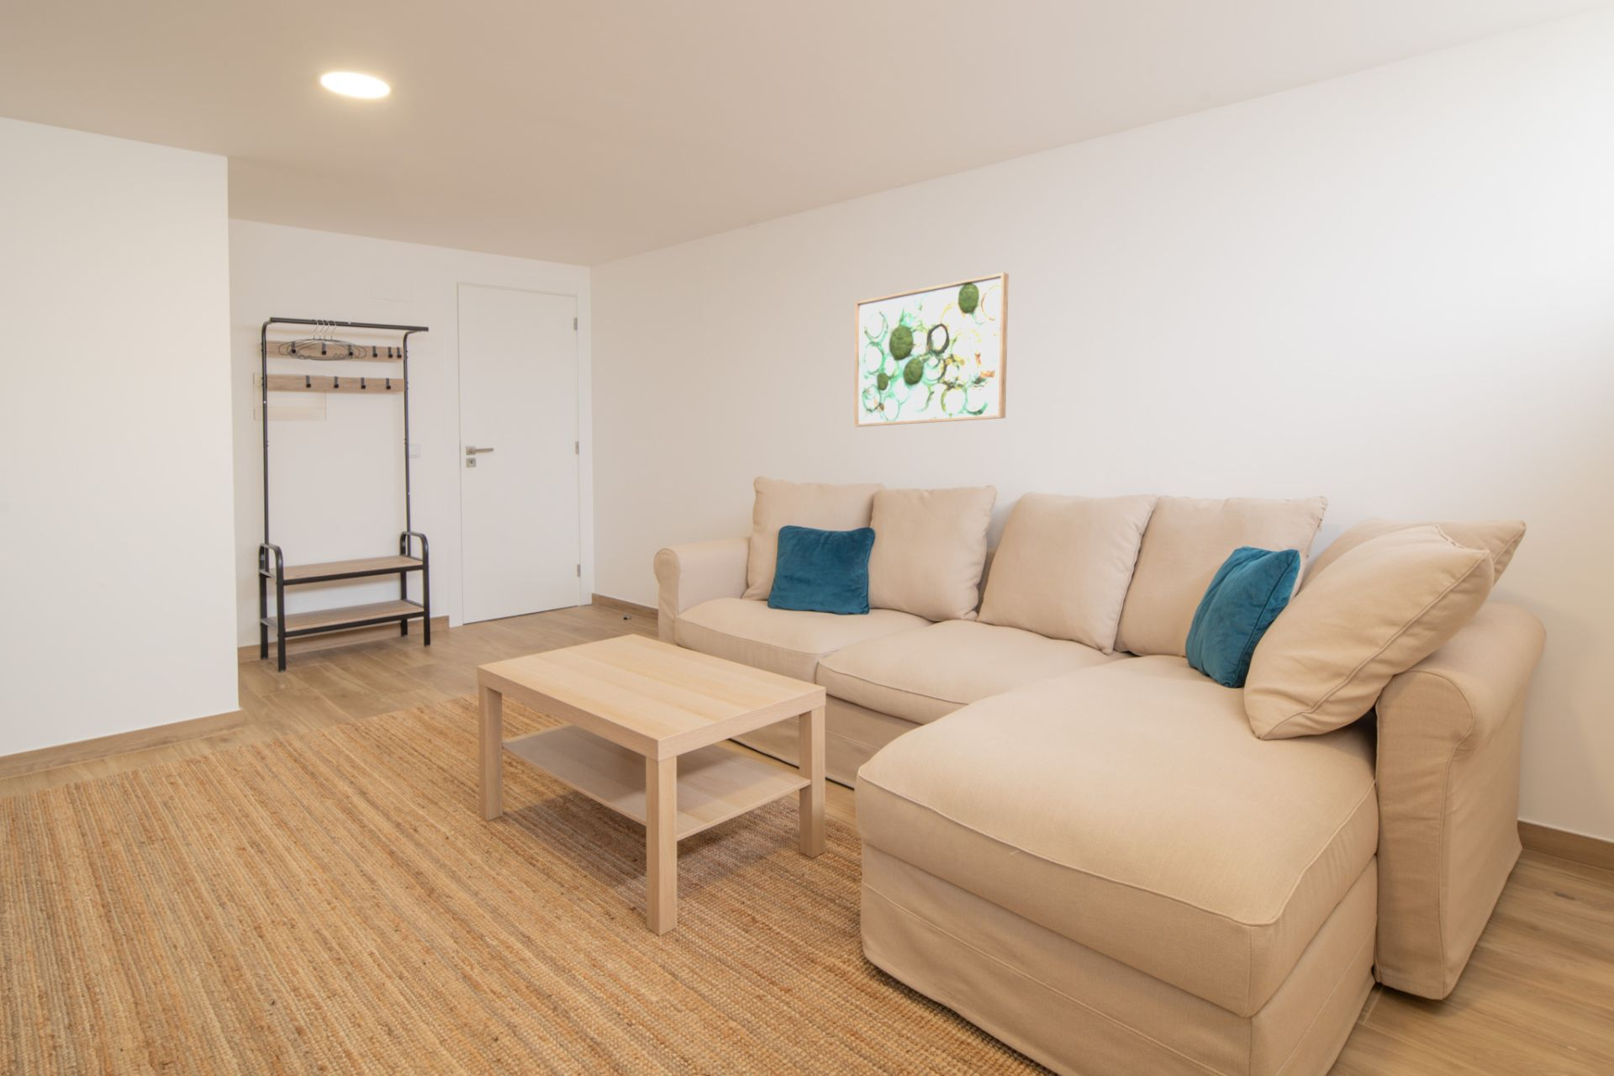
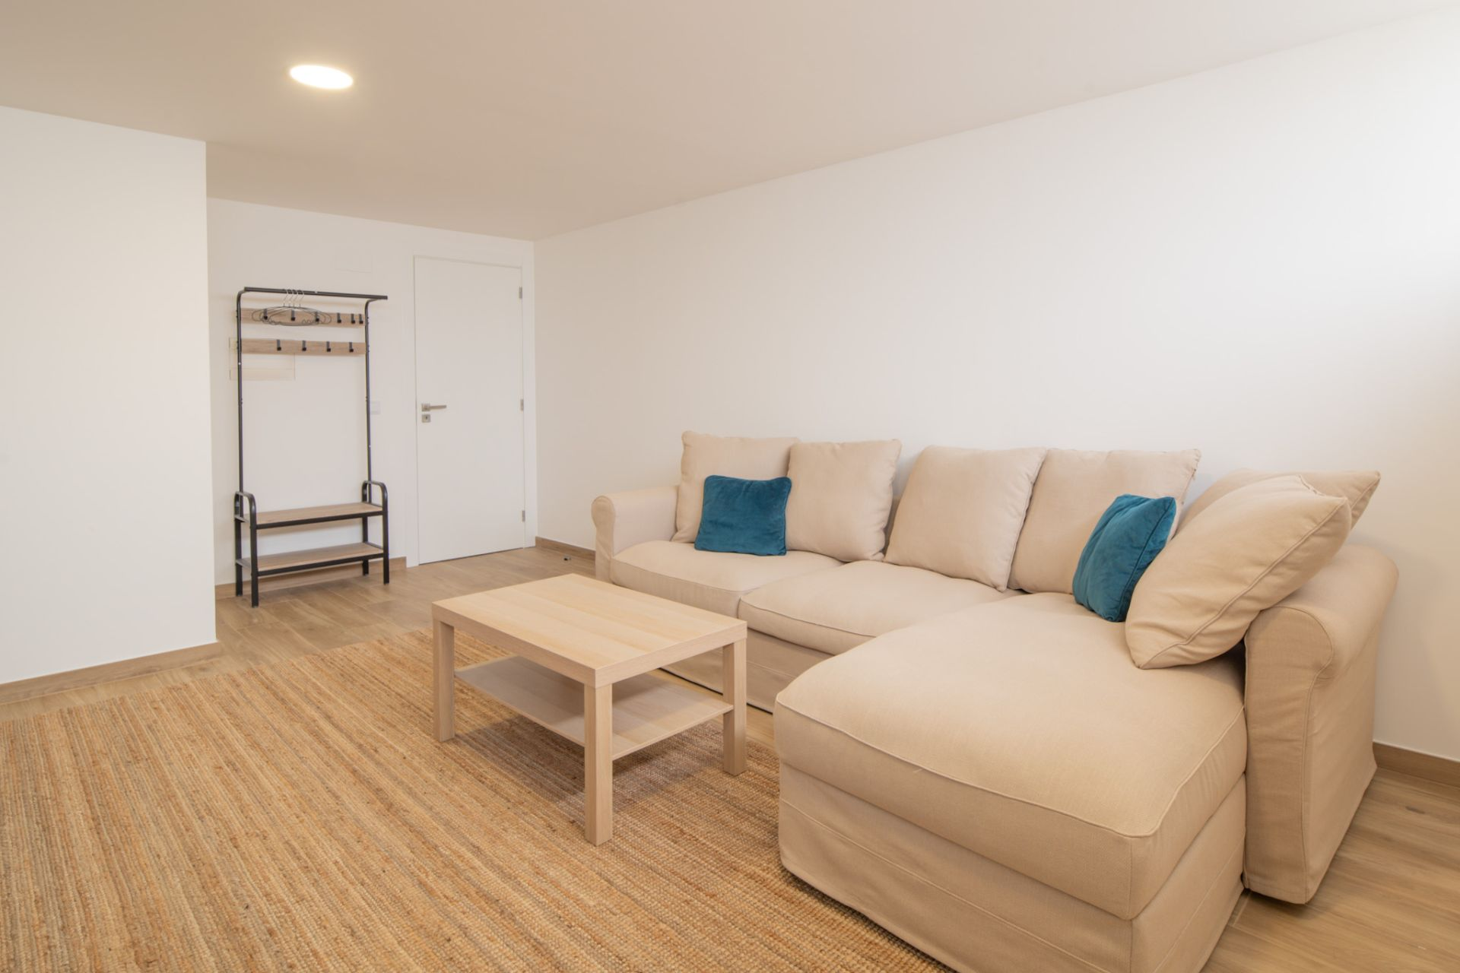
- wall art [853,271,1010,428]
